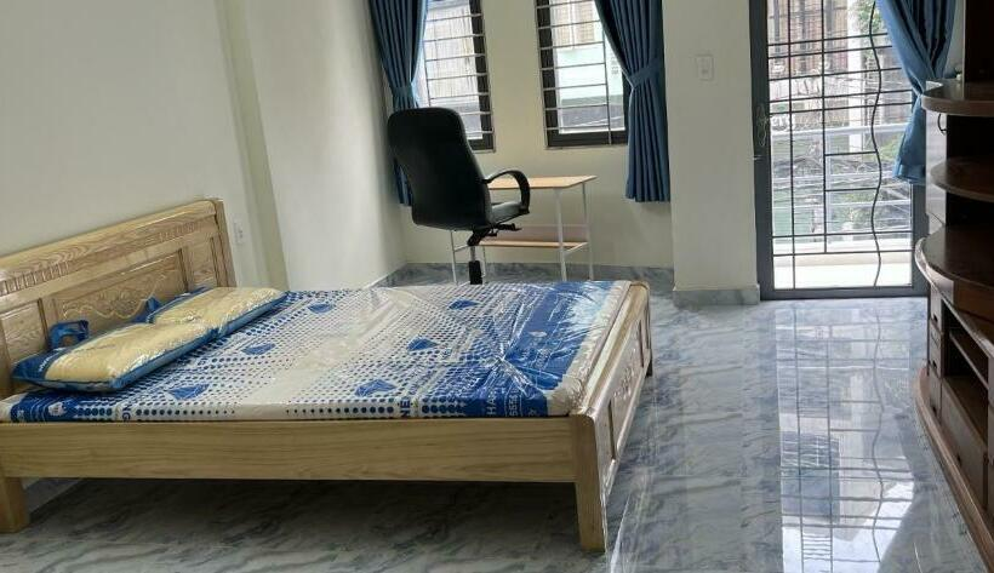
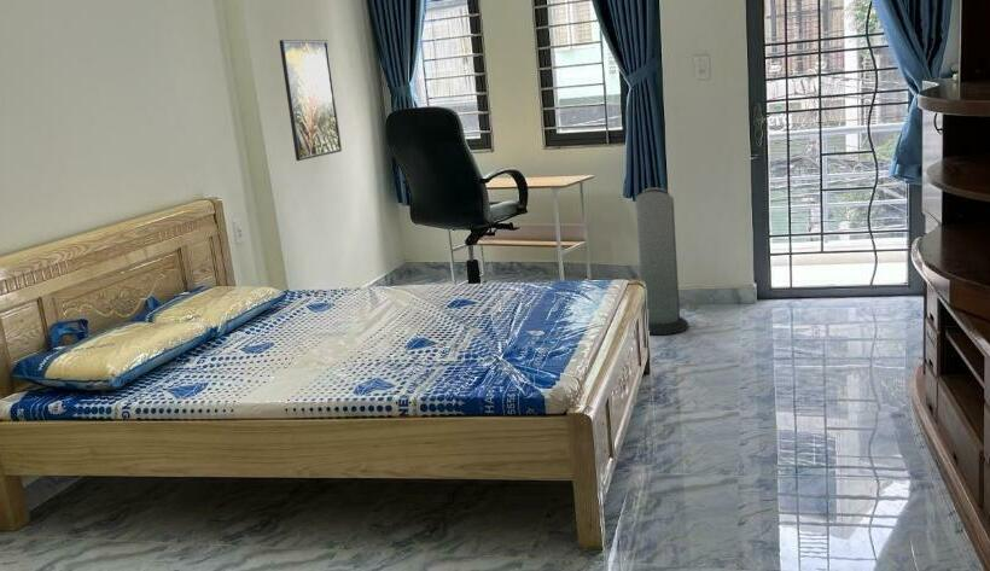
+ air purifier [635,186,689,336]
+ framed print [278,39,343,162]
